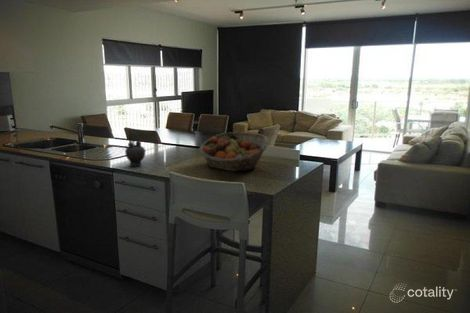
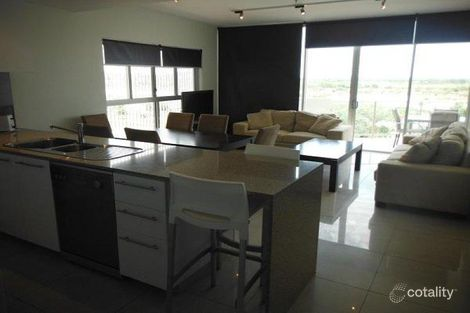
- fruit basket [198,131,270,172]
- teapot [124,131,146,167]
